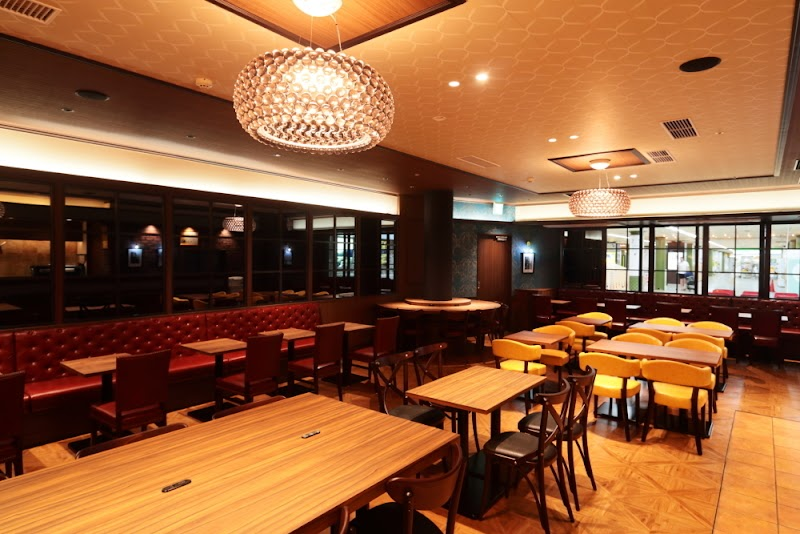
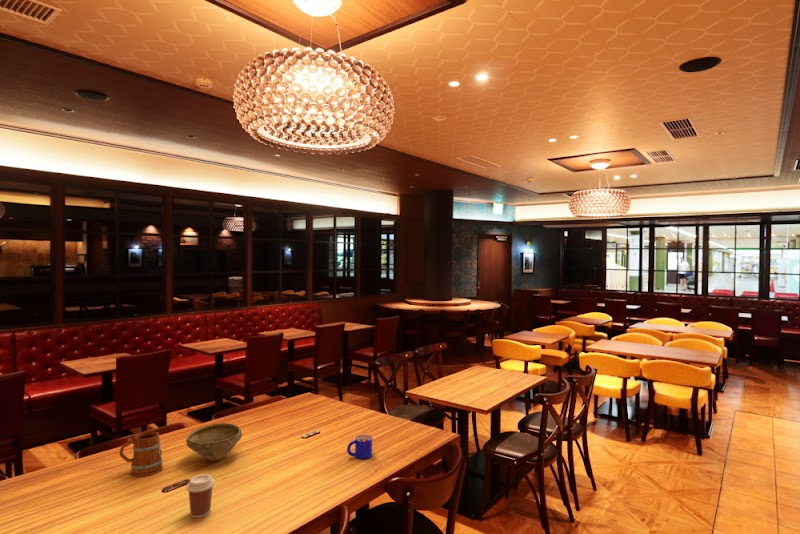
+ bowl [185,422,243,462]
+ coffee cup [185,473,216,519]
+ mug [118,431,164,477]
+ mug [346,434,373,460]
